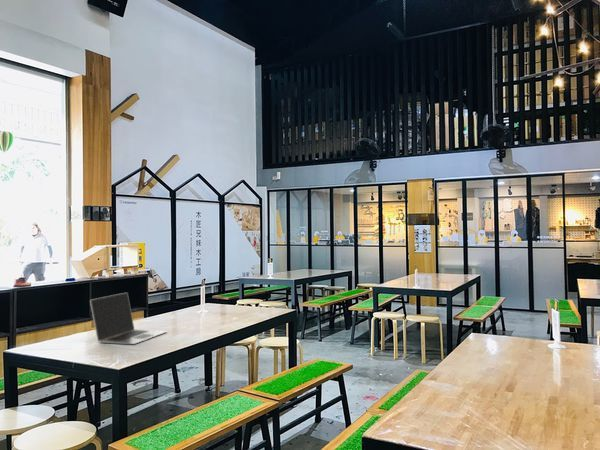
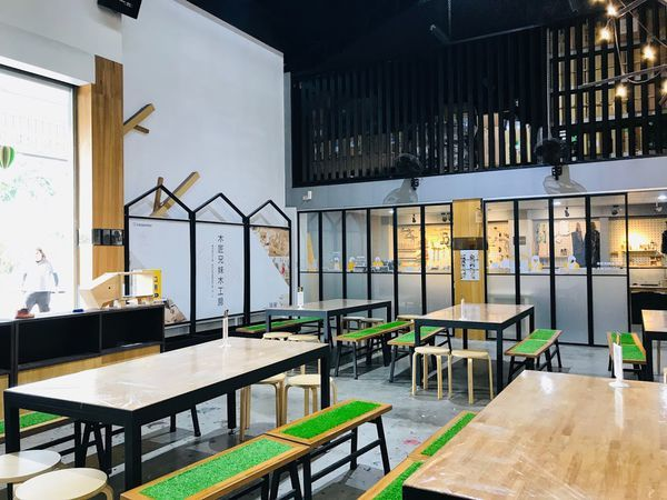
- laptop [89,292,168,345]
